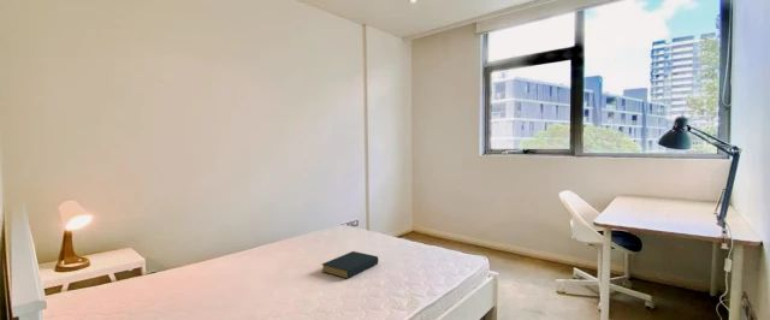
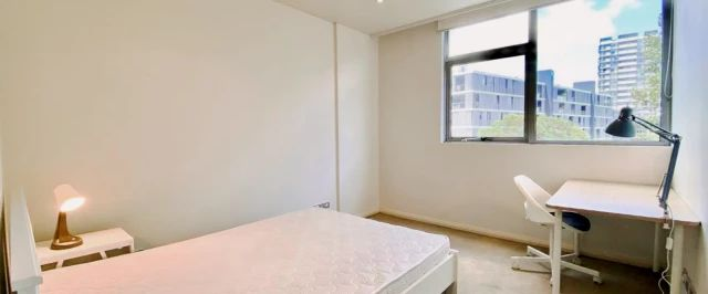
- hardback book [320,250,379,280]
